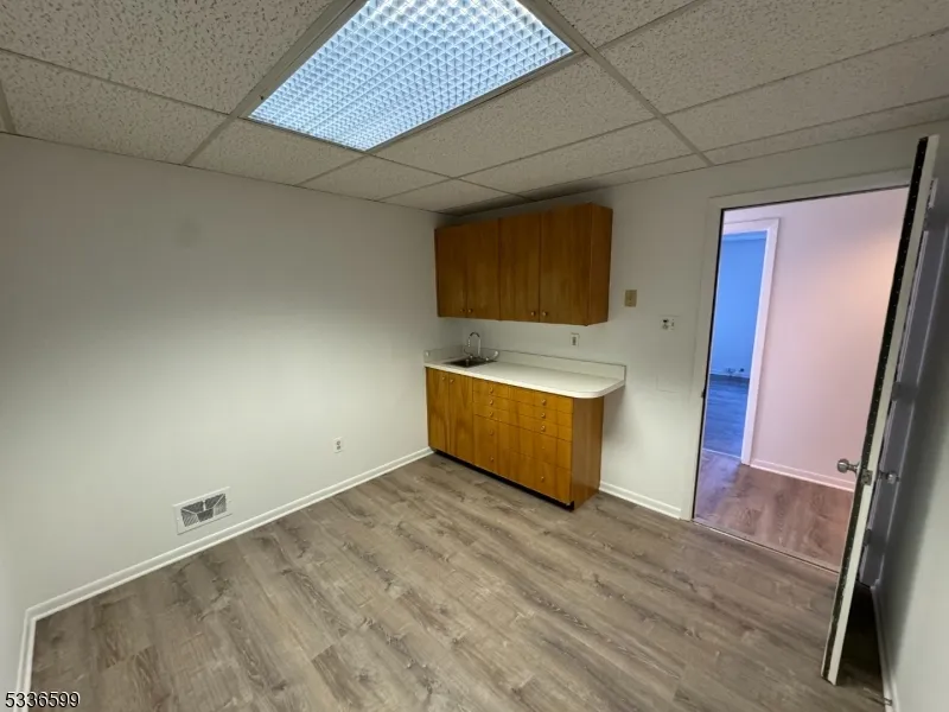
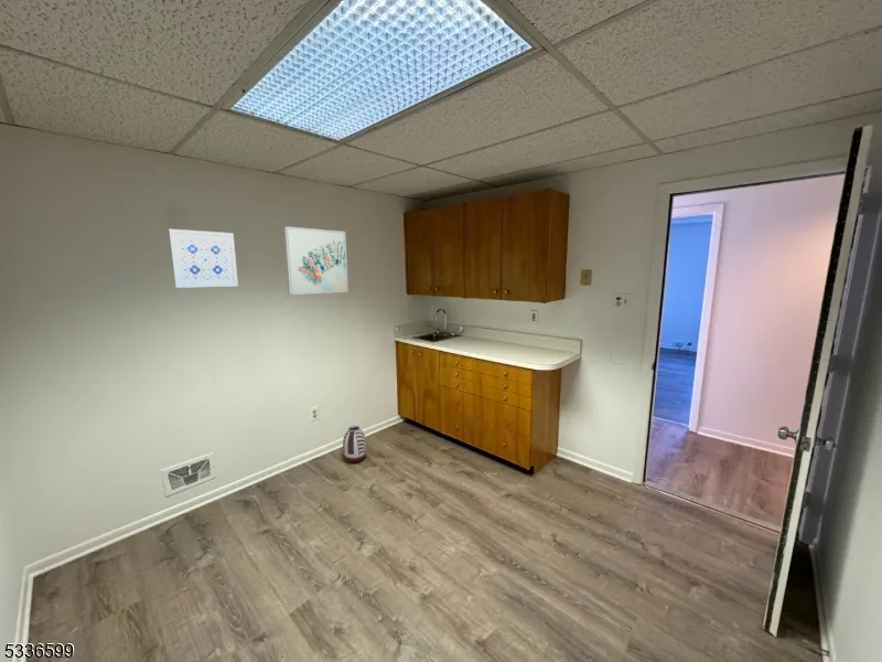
+ wall art [282,225,349,296]
+ wall art [168,228,239,289]
+ vase [342,425,367,462]
